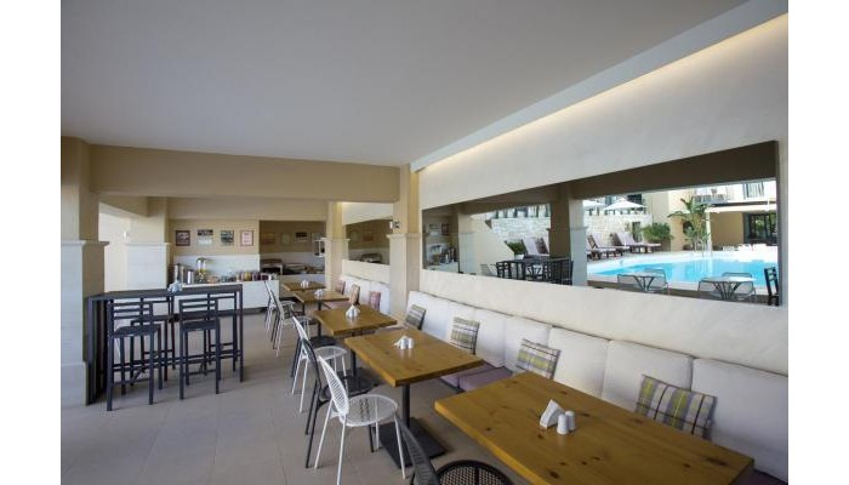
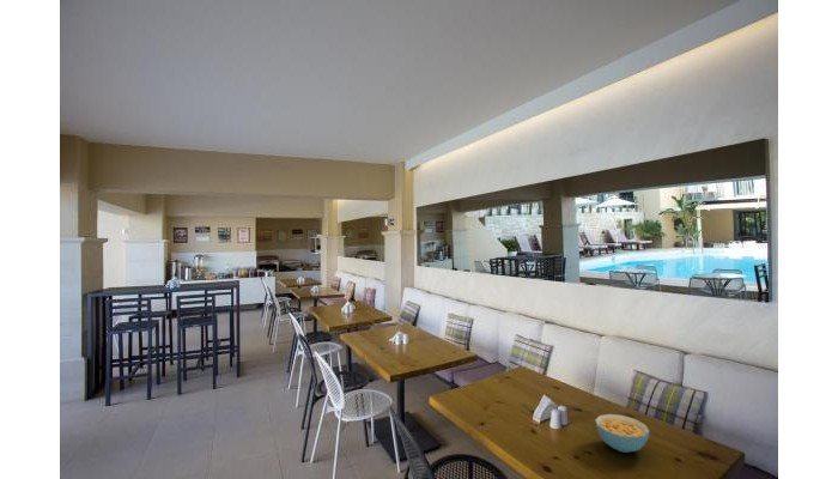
+ cereal bowl [594,413,651,454]
